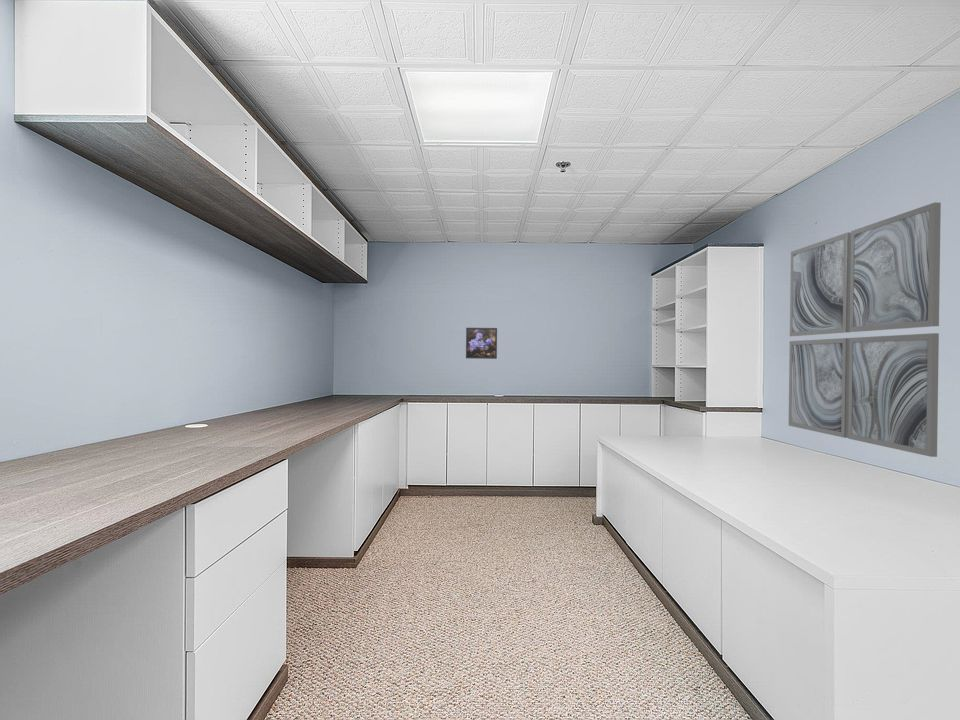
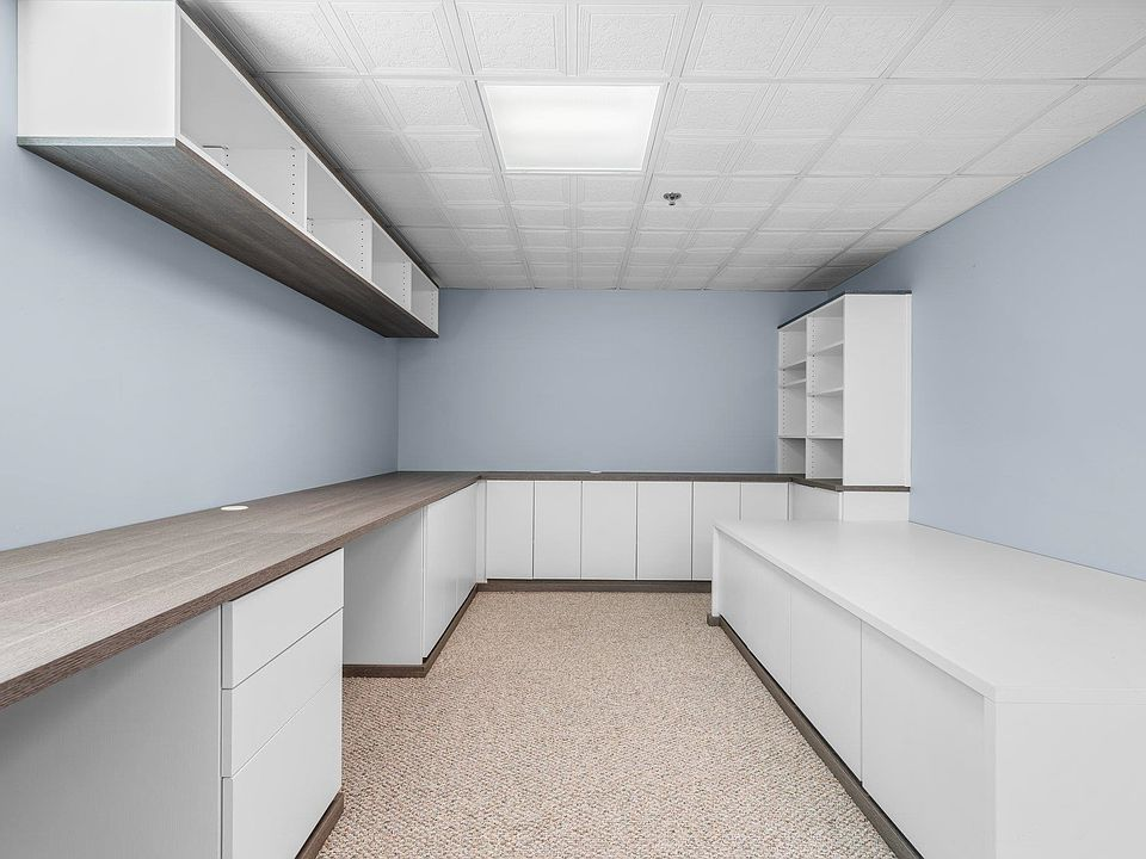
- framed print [465,327,498,360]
- wall art [788,201,942,458]
